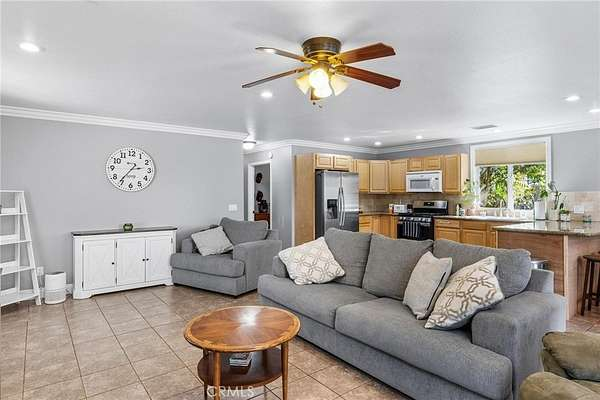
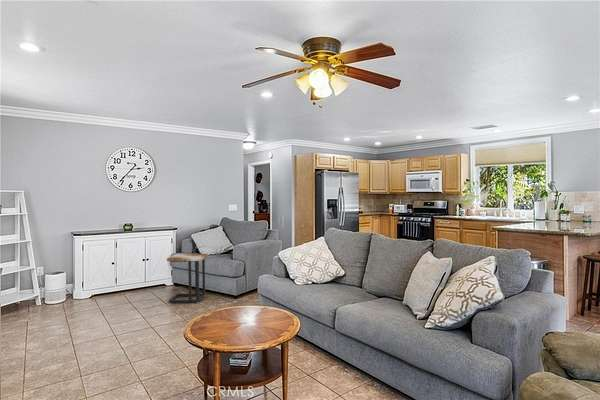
+ side table [166,253,209,304]
